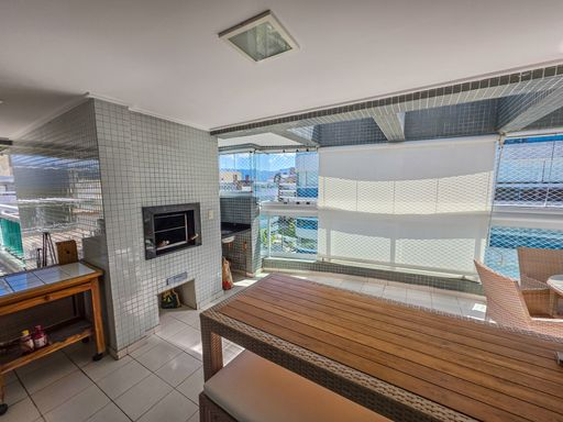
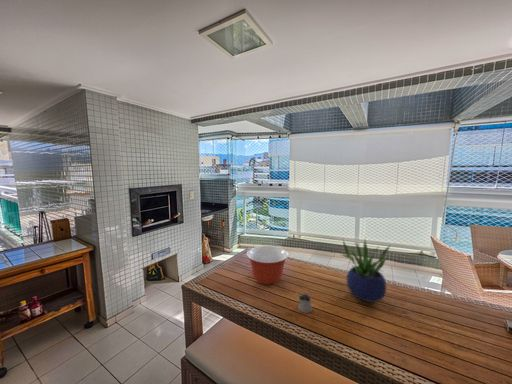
+ tea glass holder [294,292,313,314]
+ potted plant [340,235,391,303]
+ mixing bowl [246,245,290,285]
